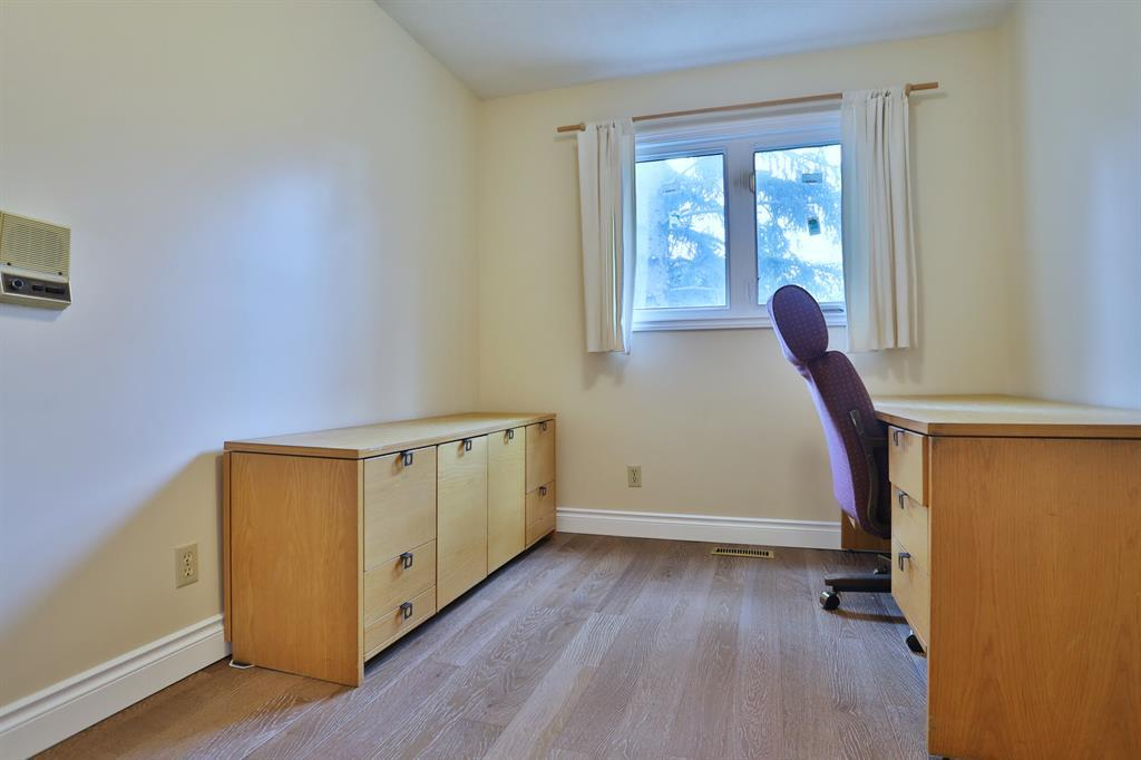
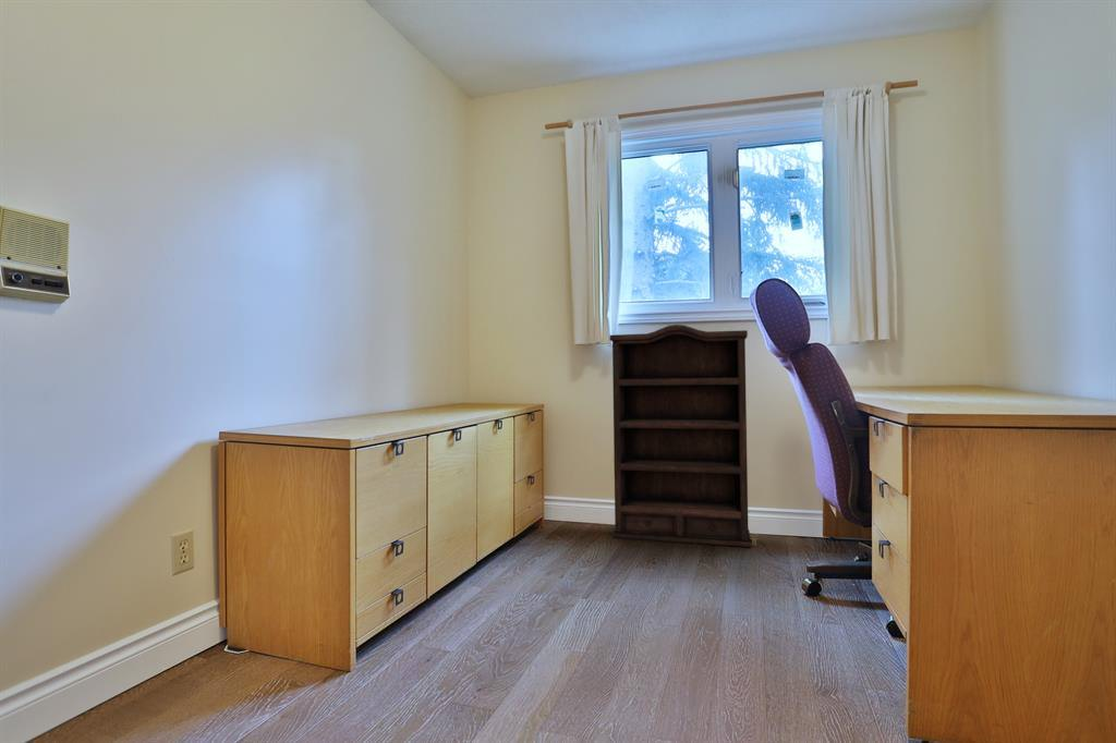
+ bookshelf [609,324,752,548]
